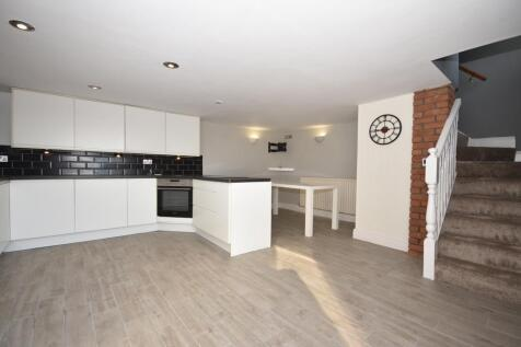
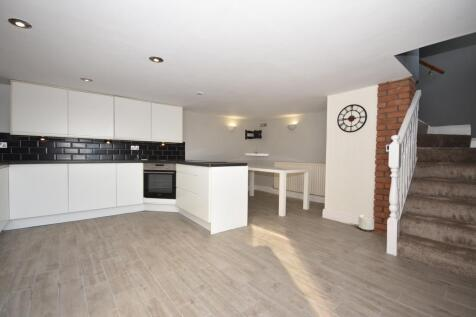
+ planter [357,214,375,232]
